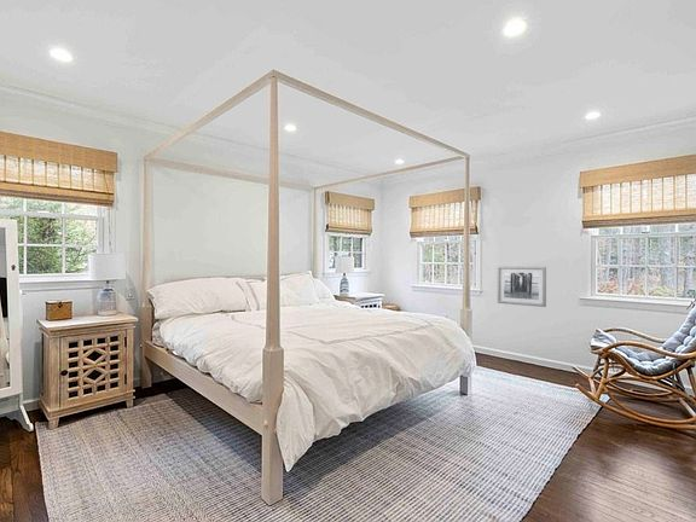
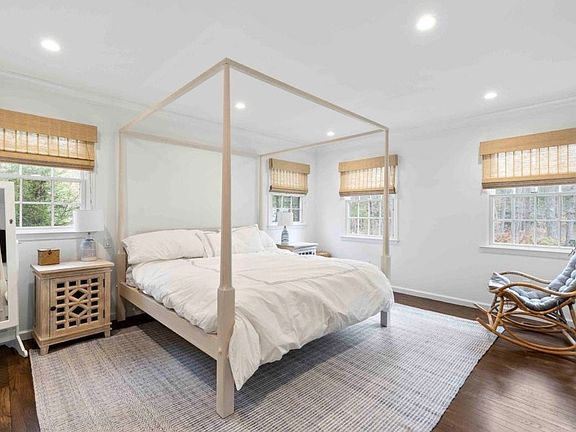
- wall art [497,265,547,308]
